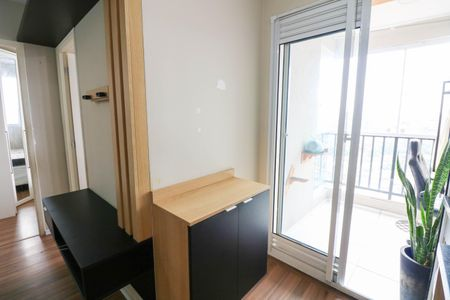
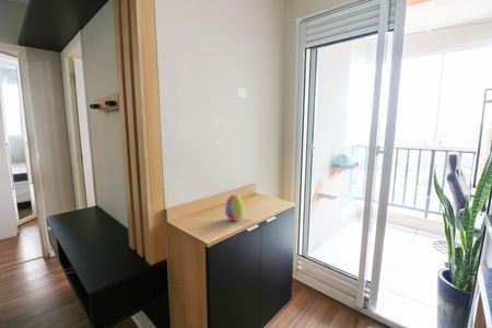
+ decorative egg [224,194,245,222]
